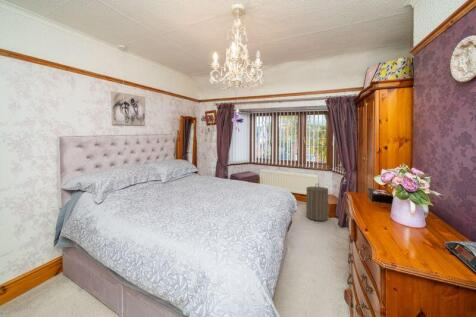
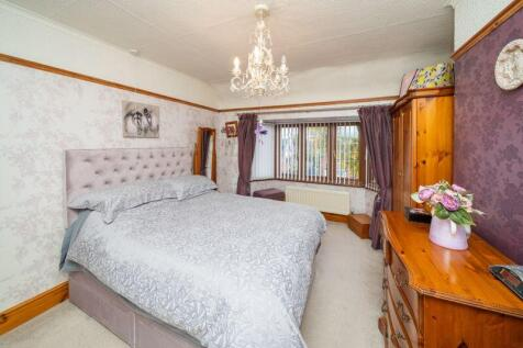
- laundry hamper [305,182,329,222]
